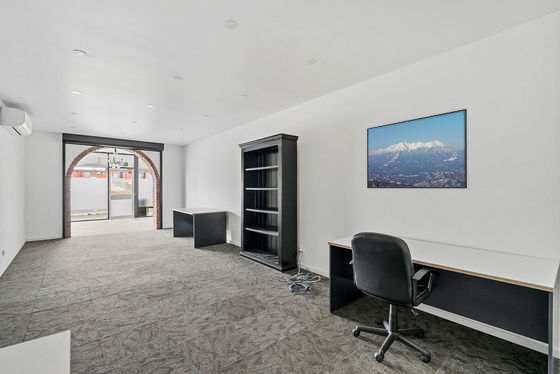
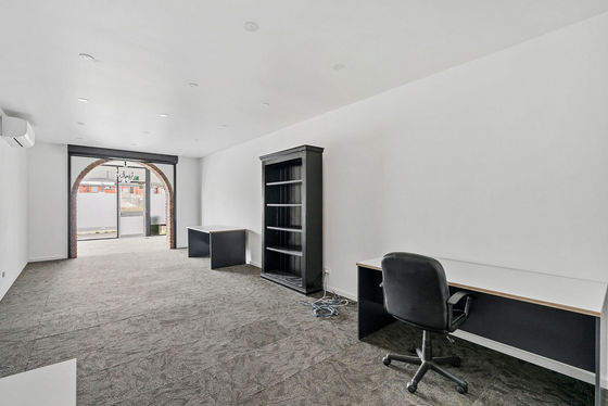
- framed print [366,108,468,190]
